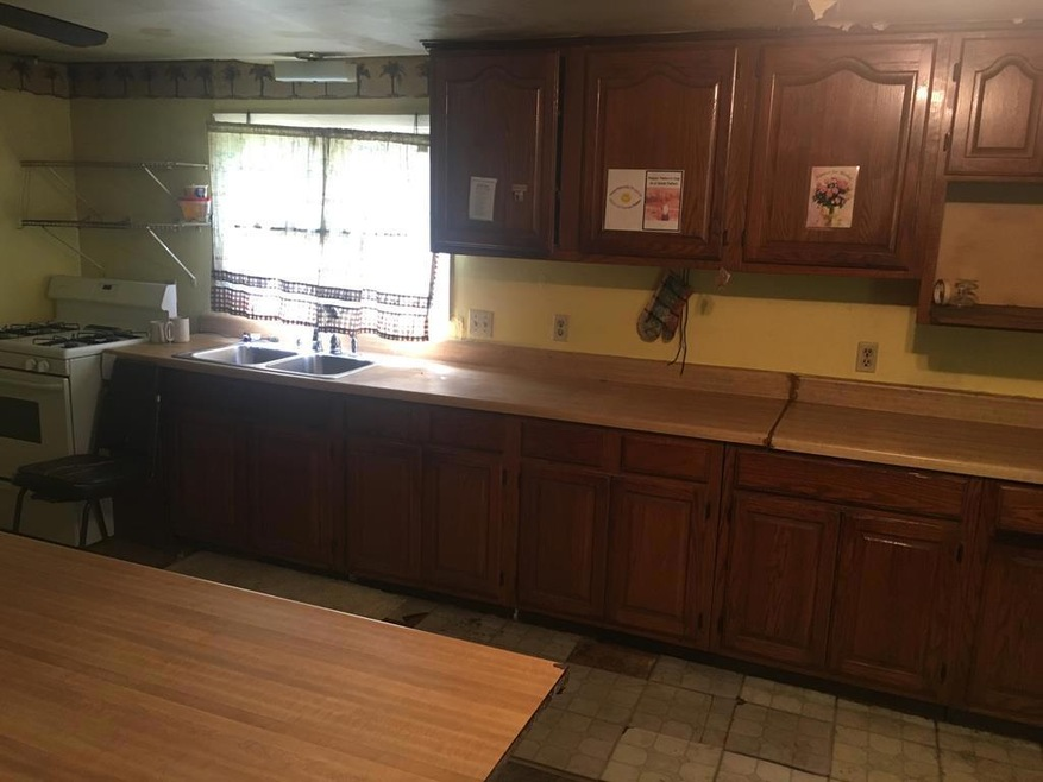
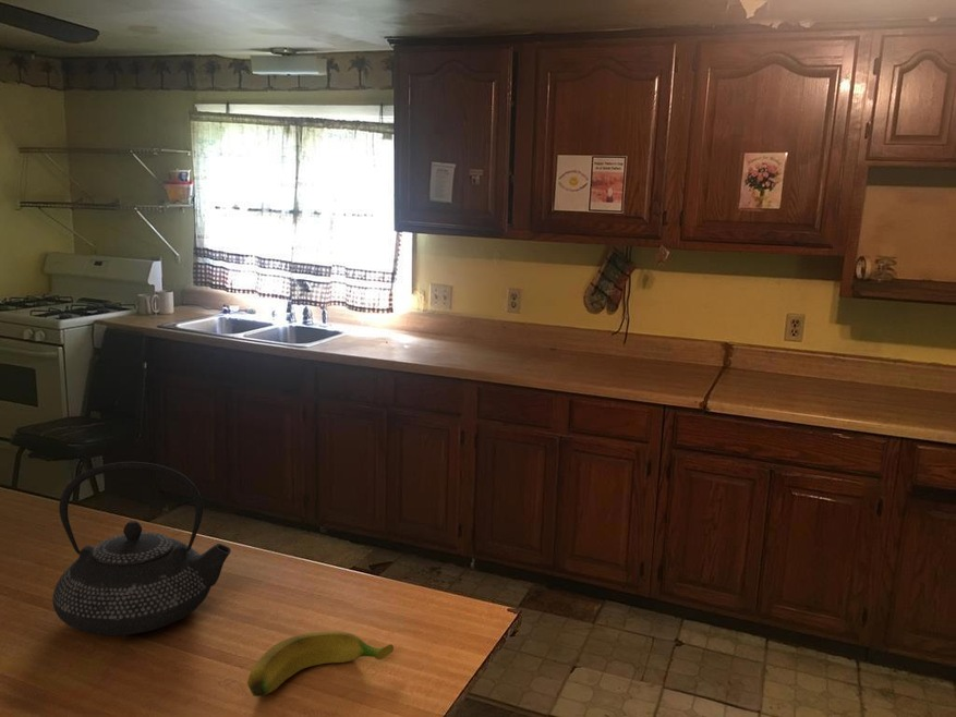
+ banana [246,631,395,697]
+ teapot [51,461,232,636]
